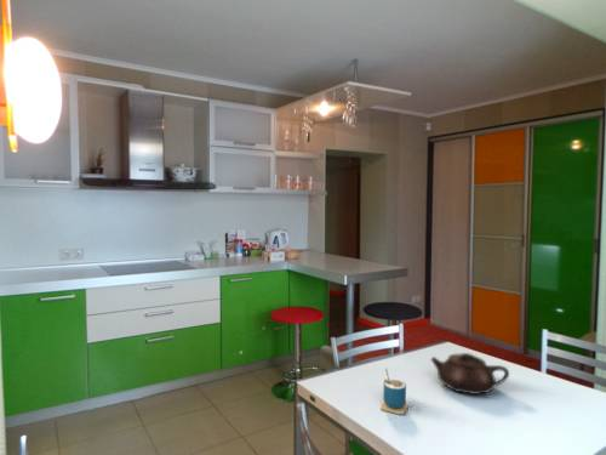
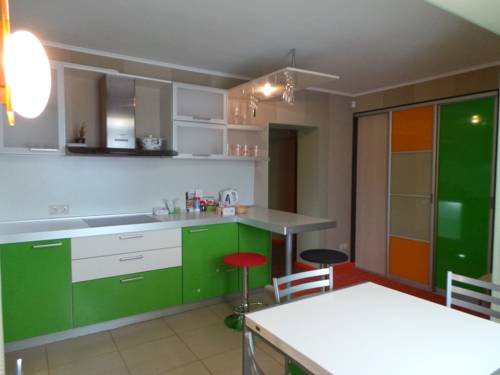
- teapot [429,352,510,396]
- cup [379,366,410,416]
